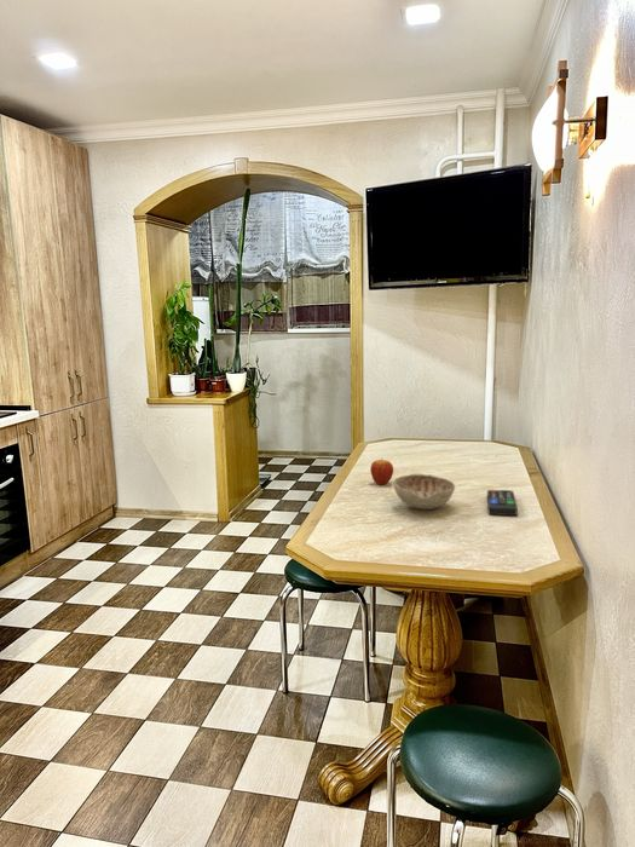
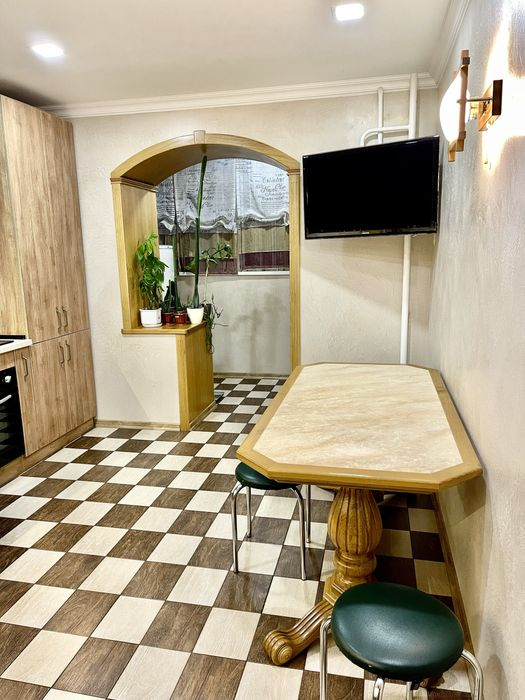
- remote control [486,488,519,517]
- decorative bowl [392,472,456,511]
- fruit [369,459,394,485]
